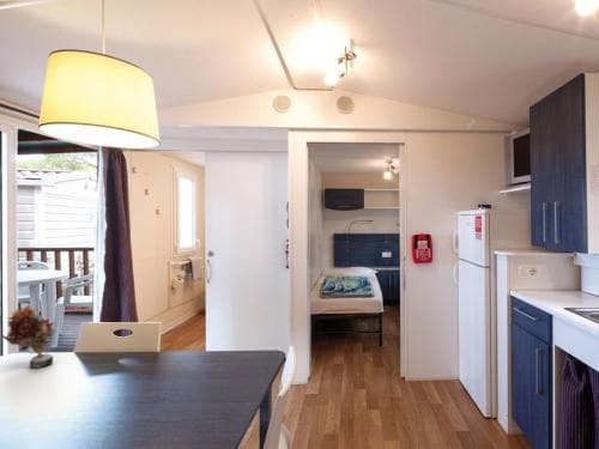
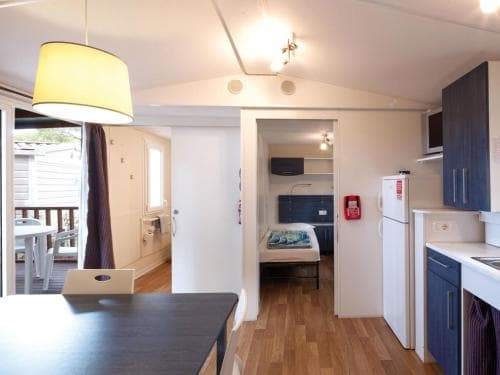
- artificial flower [0,307,56,369]
